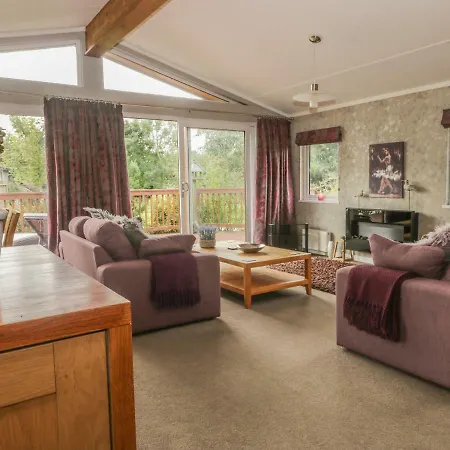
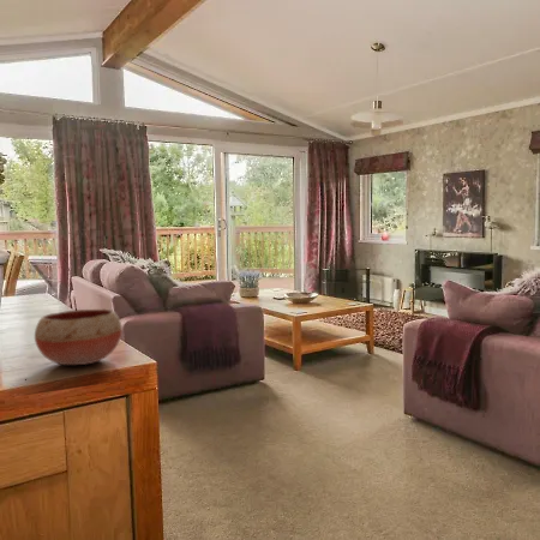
+ bowl [34,307,124,366]
